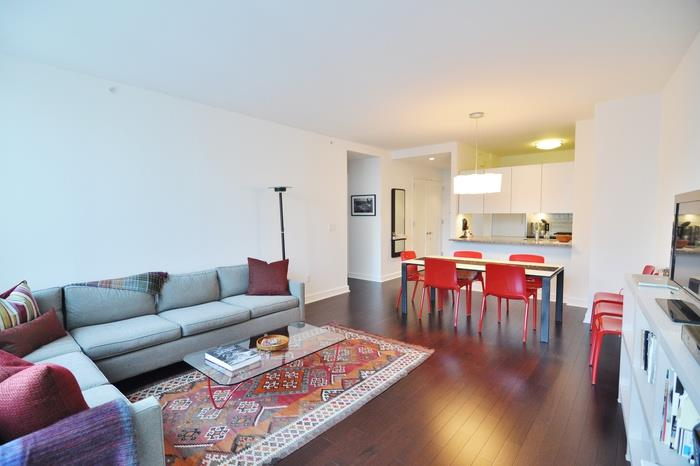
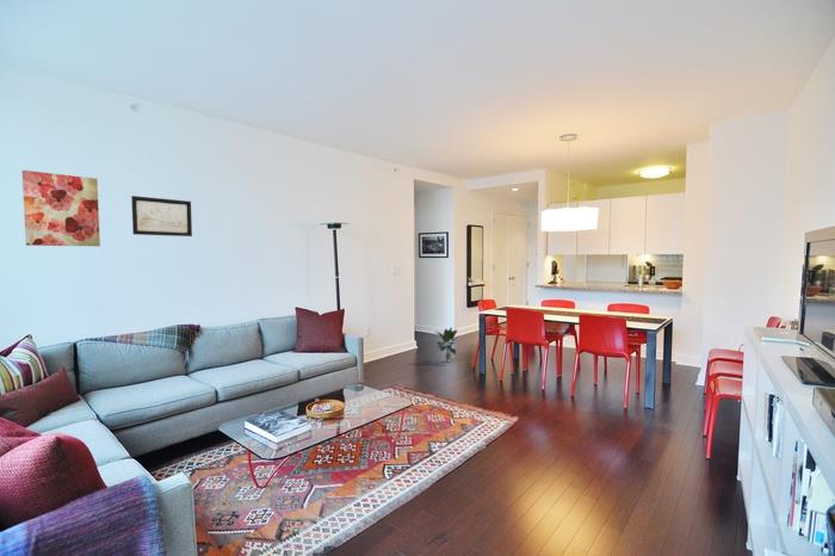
+ potted plant [434,326,459,364]
+ wall art [20,169,101,247]
+ wall art [130,194,193,237]
